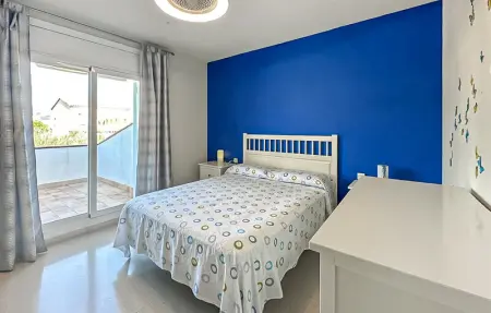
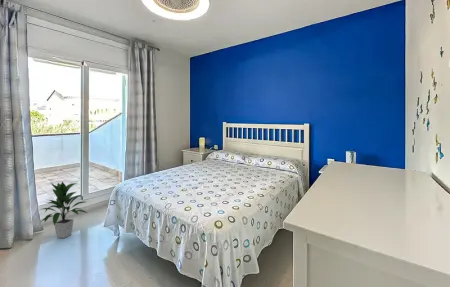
+ indoor plant [38,181,88,239]
